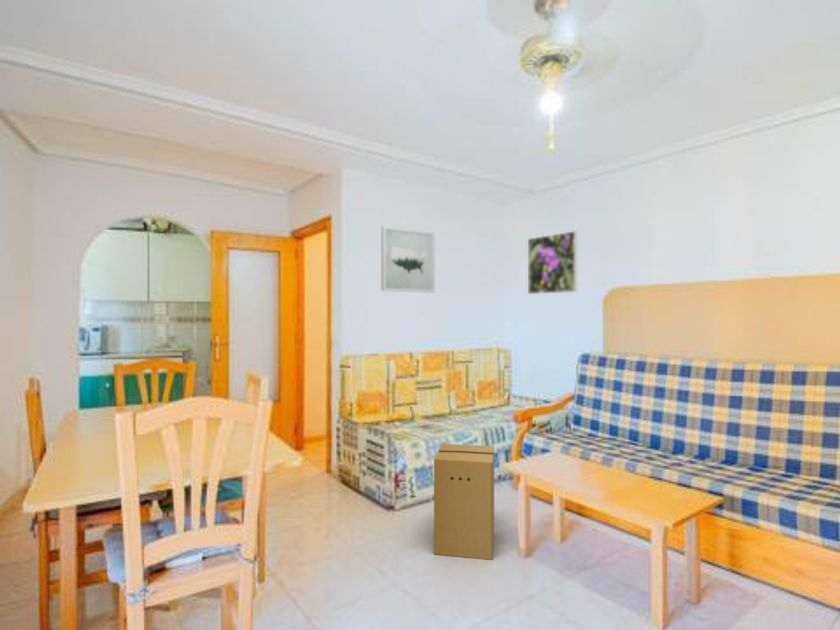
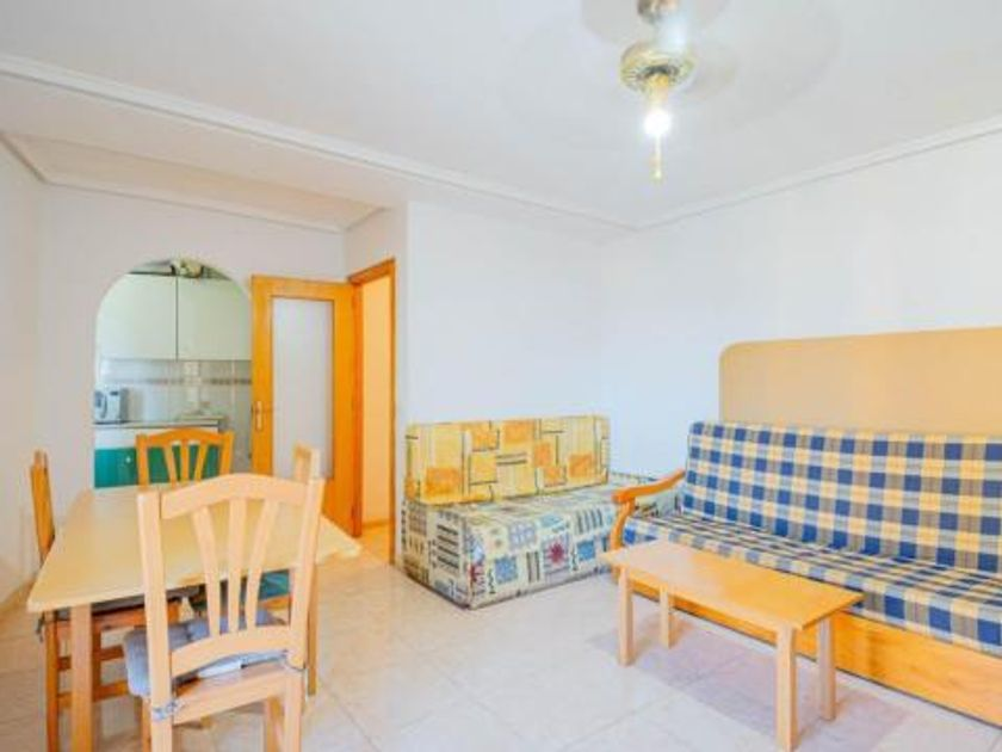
- wall art [380,225,436,294]
- cardboard box [433,443,495,561]
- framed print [527,230,578,295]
